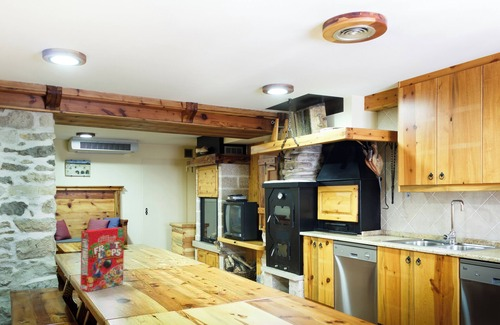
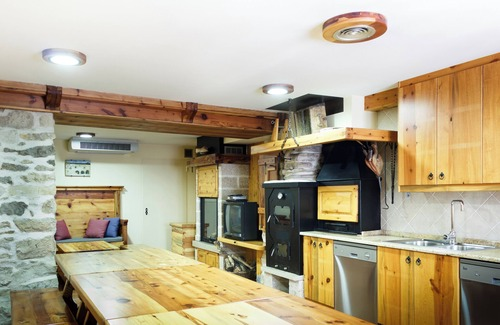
- cereal box [79,226,125,293]
